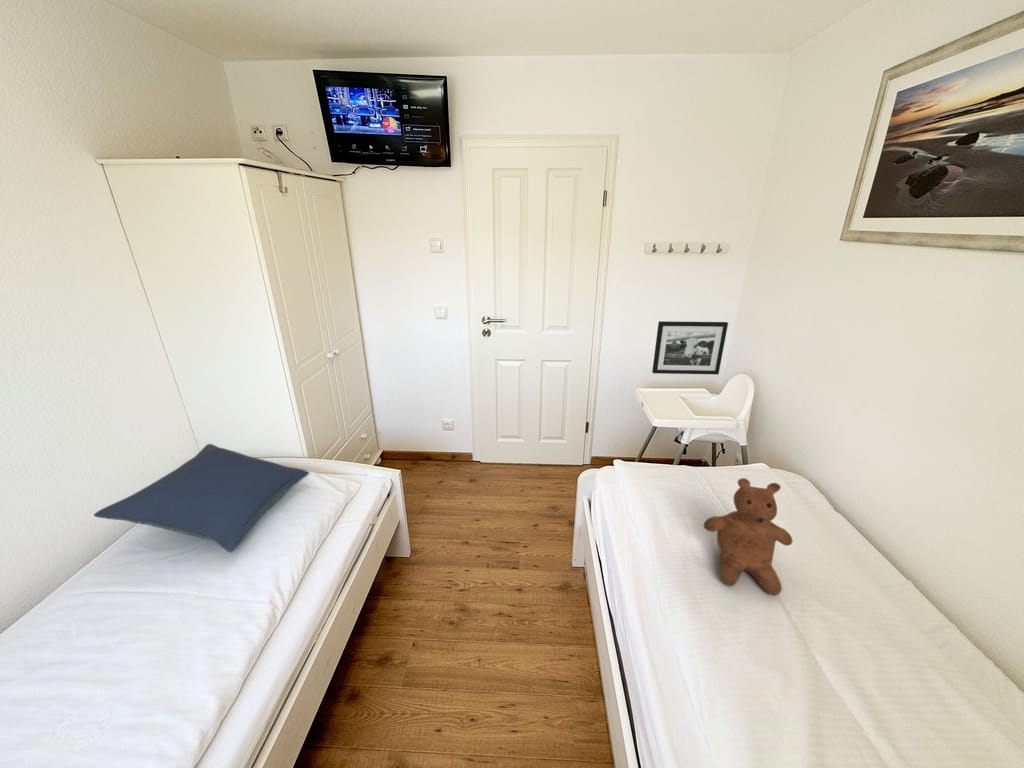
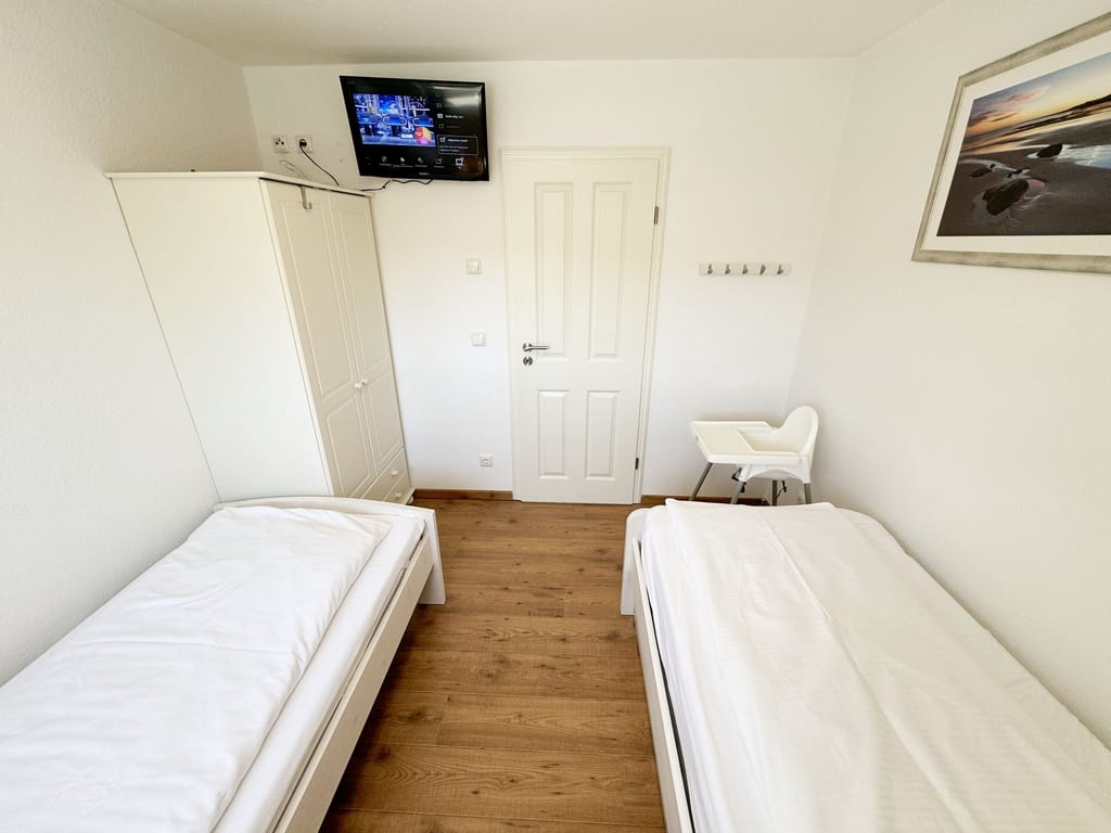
- picture frame [651,320,729,375]
- teddy bear [703,477,794,597]
- pillow [93,443,310,554]
